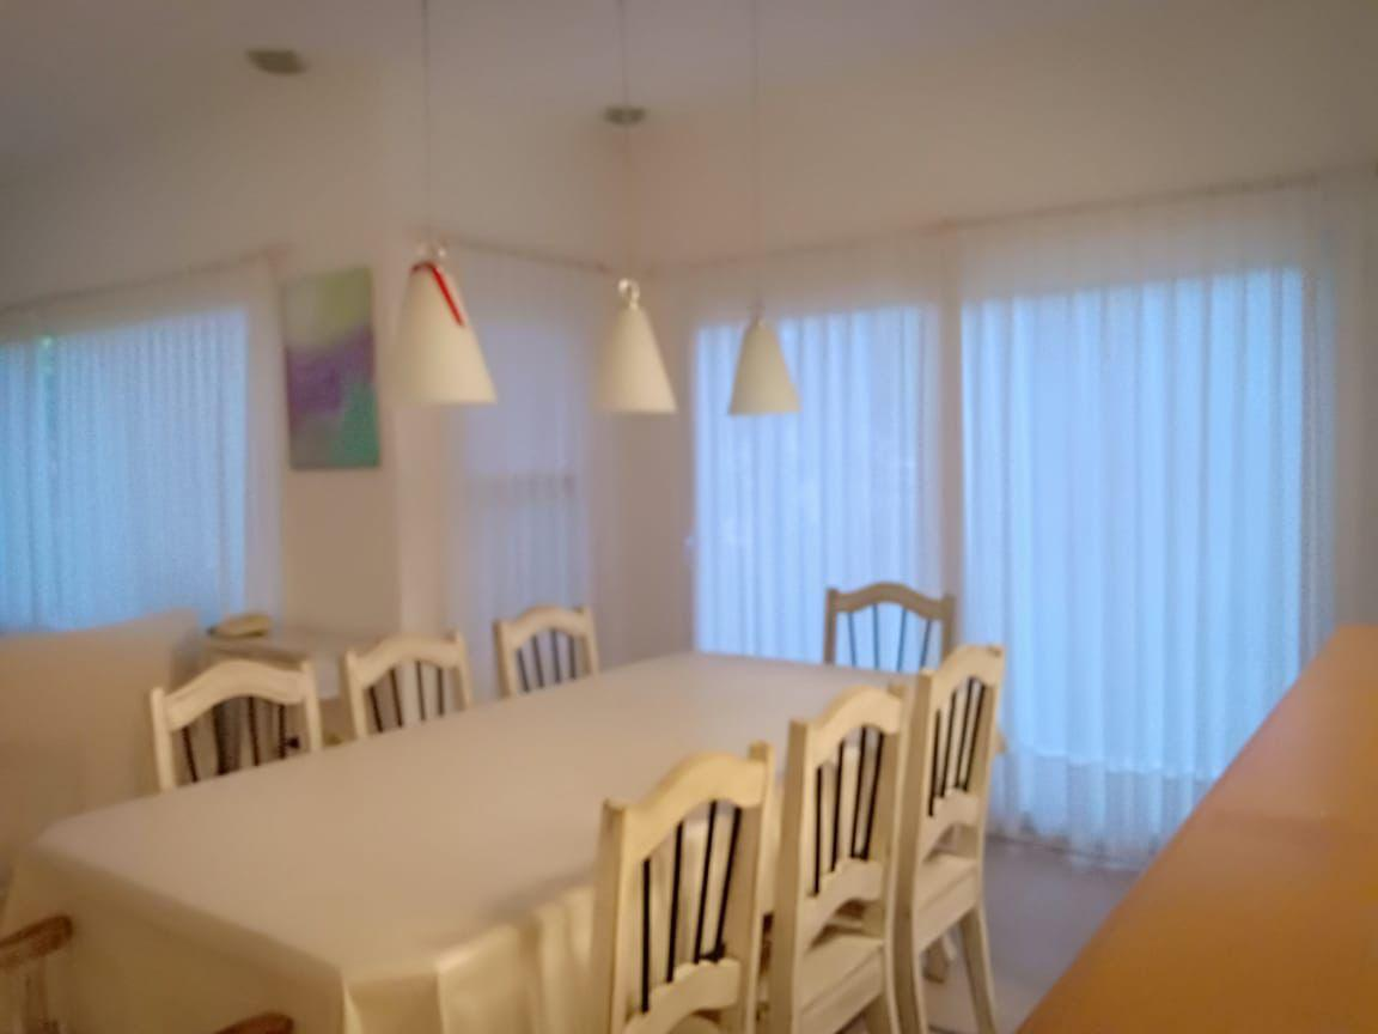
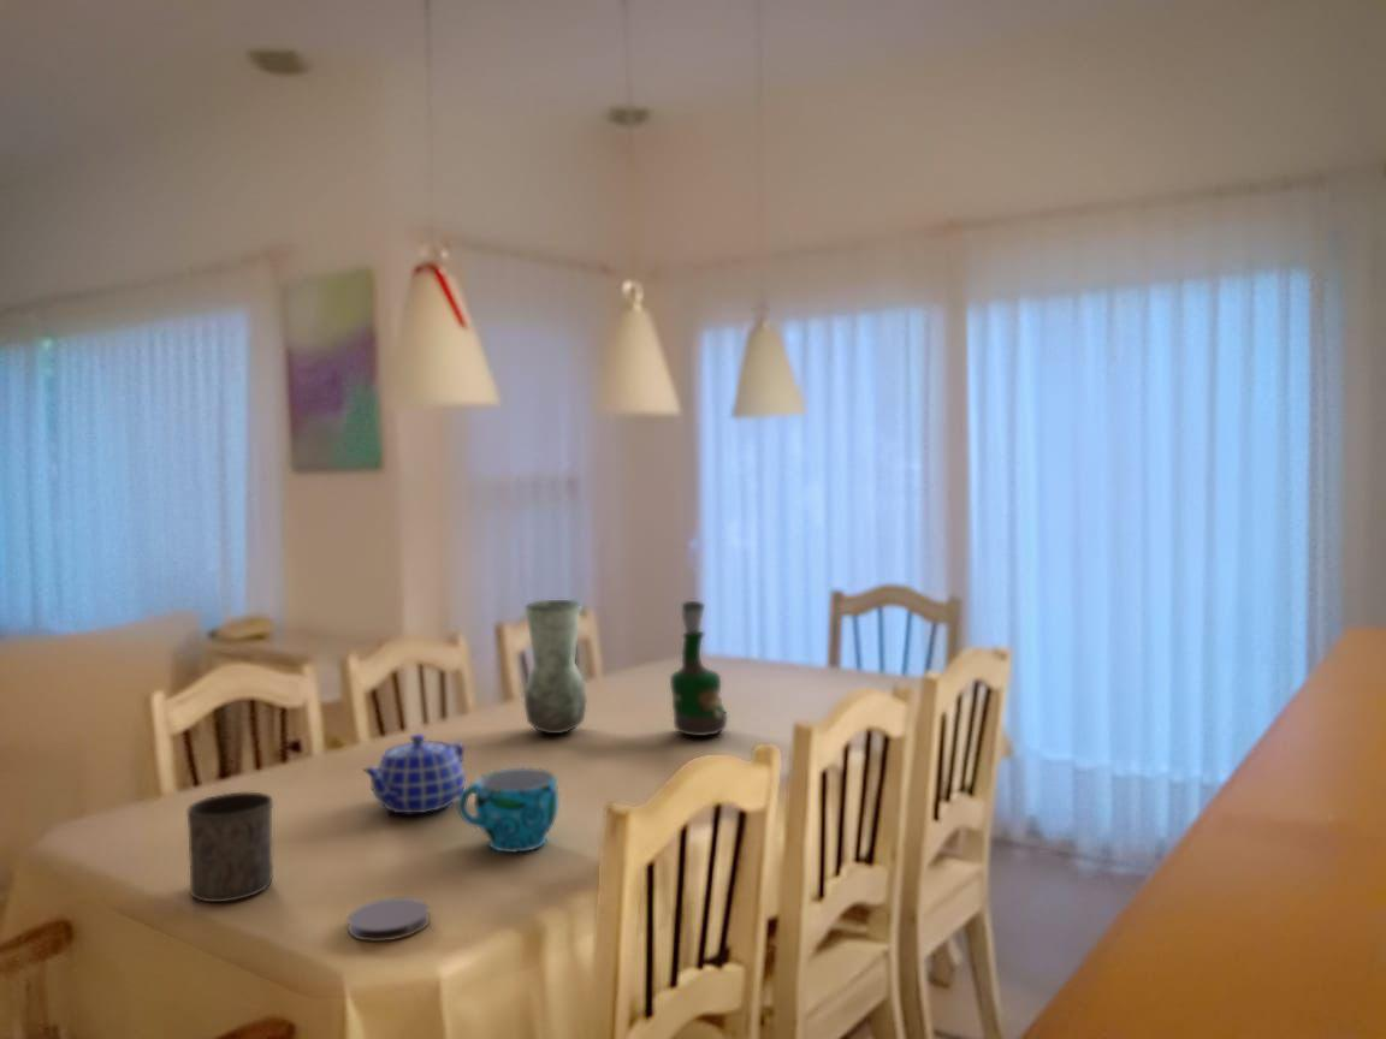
+ grog bottle [669,600,728,737]
+ cup [456,767,559,854]
+ cup [186,791,274,903]
+ vase [523,599,588,735]
+ teapot [361,732,467,815]
+ coaster [346,897,431,943]
